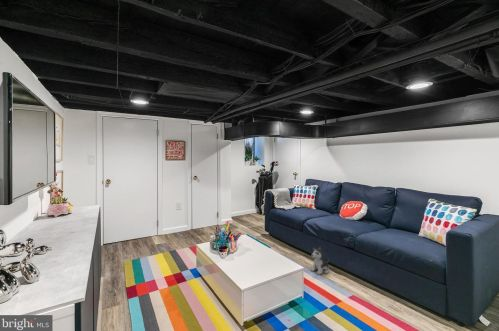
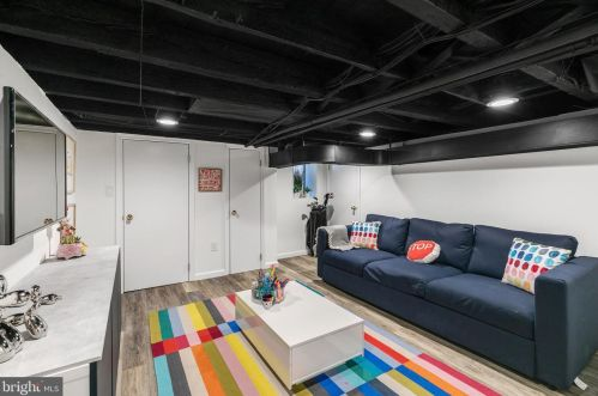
- plush toy [309,246,330,276]
